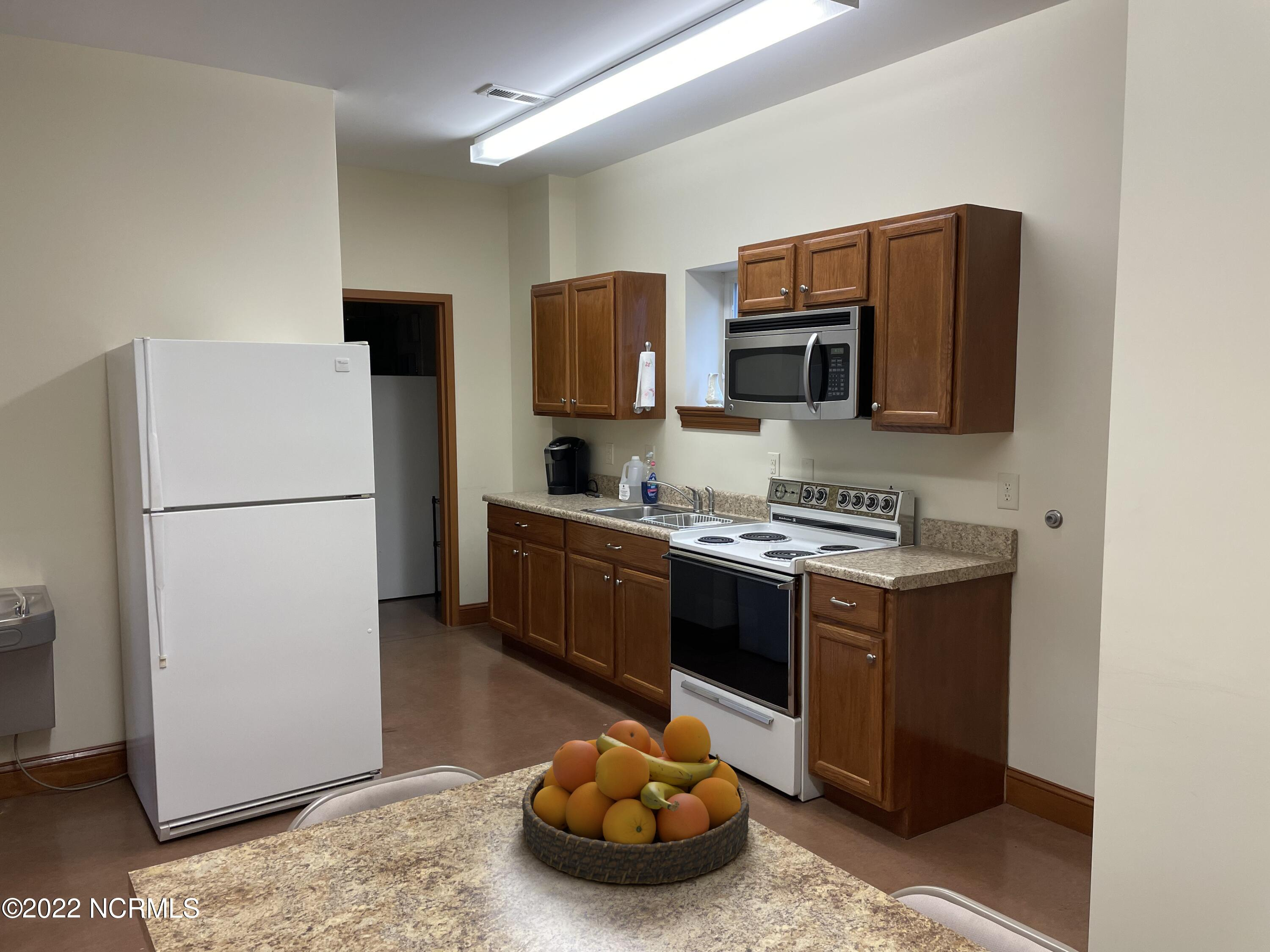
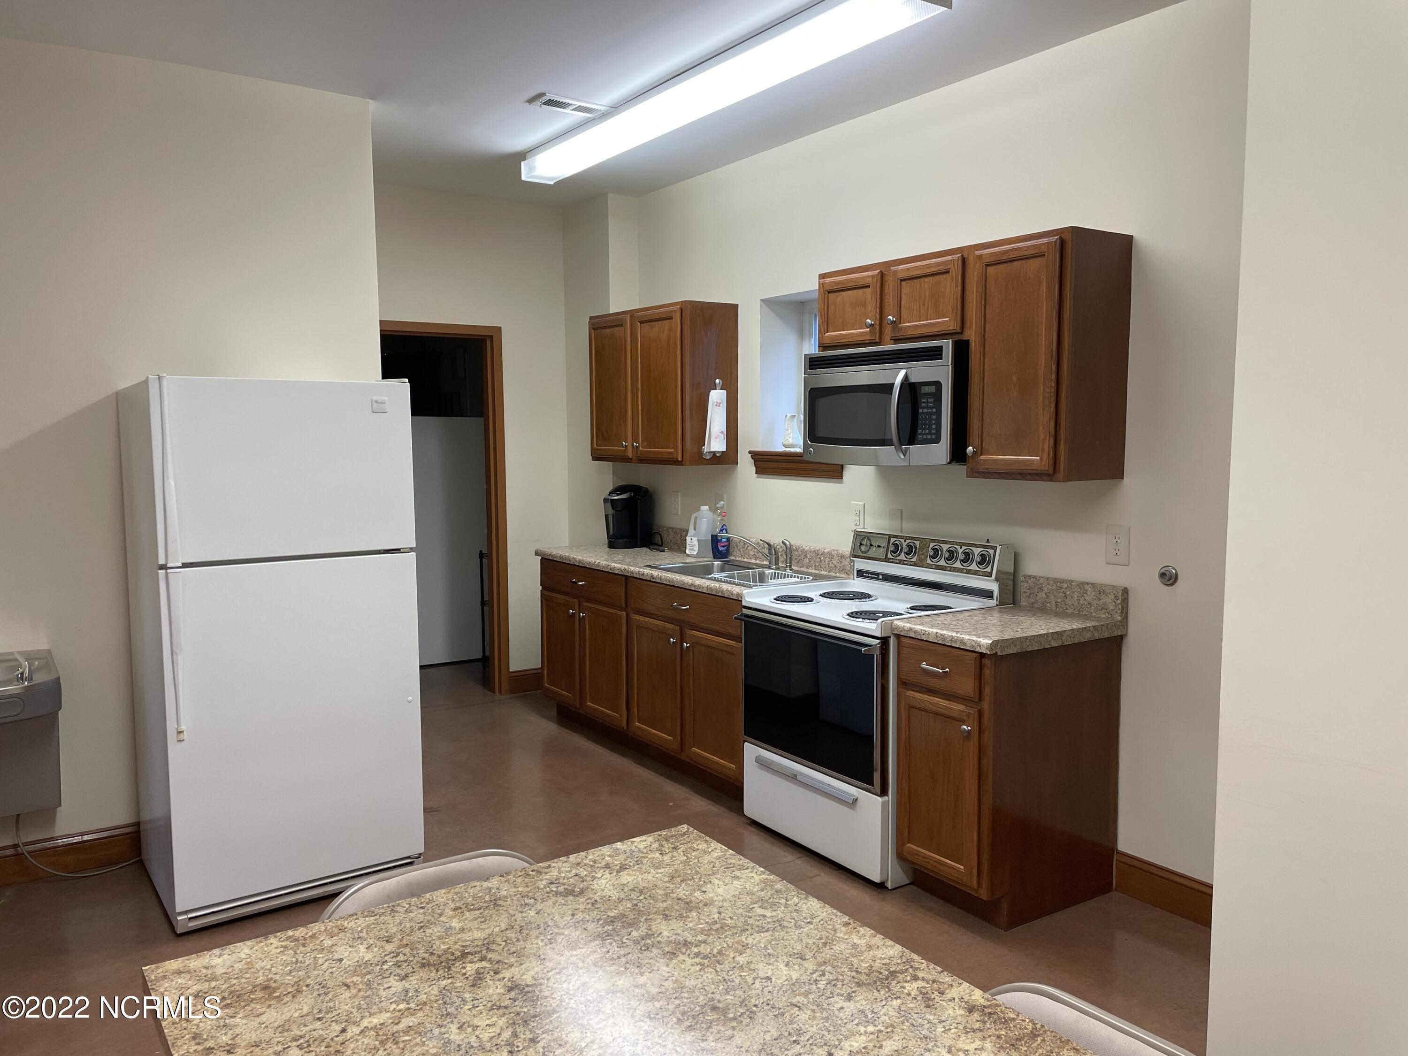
- fruit bowl [522,715,750,885]
